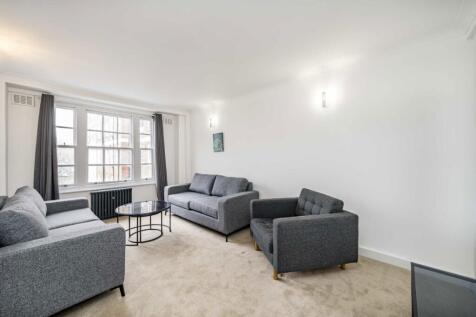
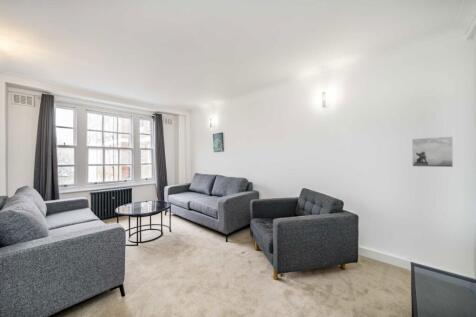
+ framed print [411,136,454,168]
